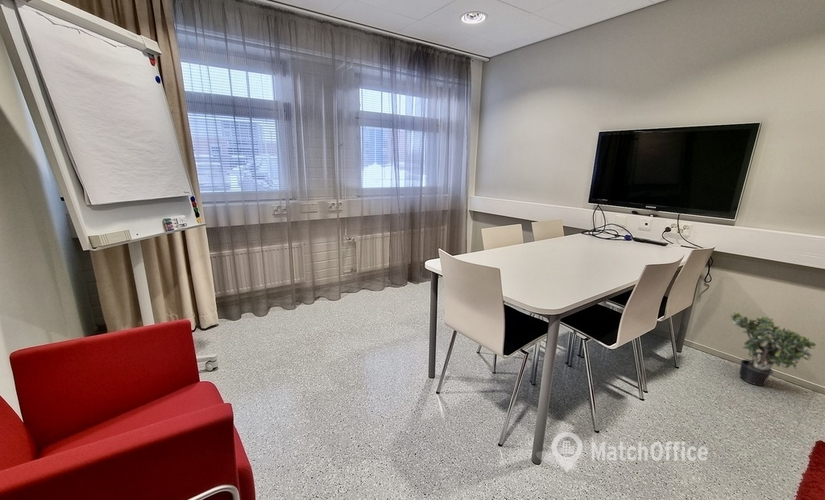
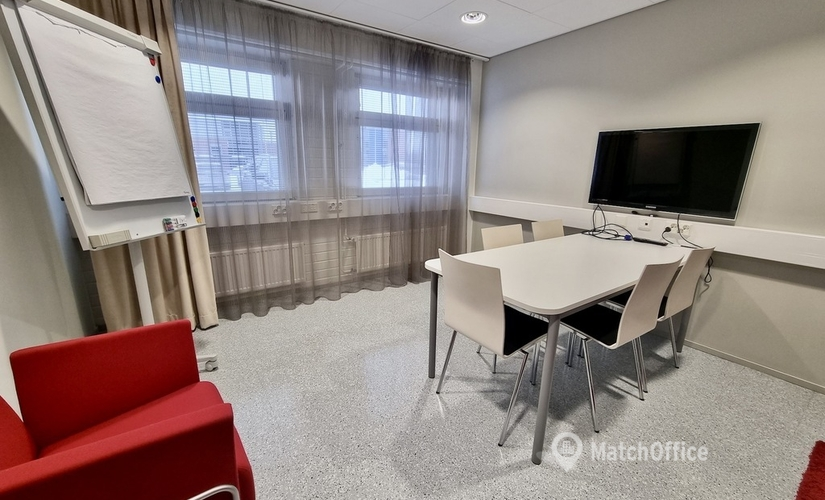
- potted plant [728,311,817,387]
